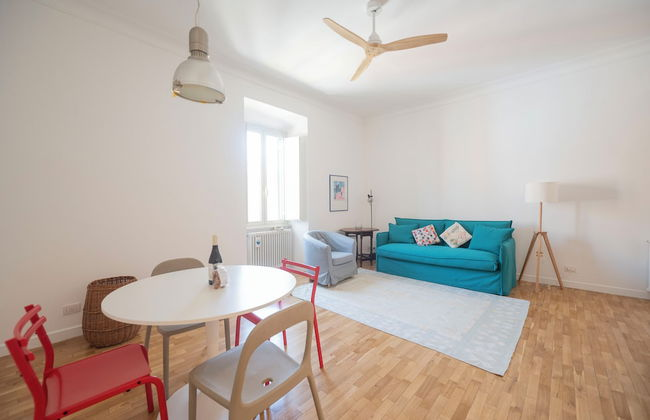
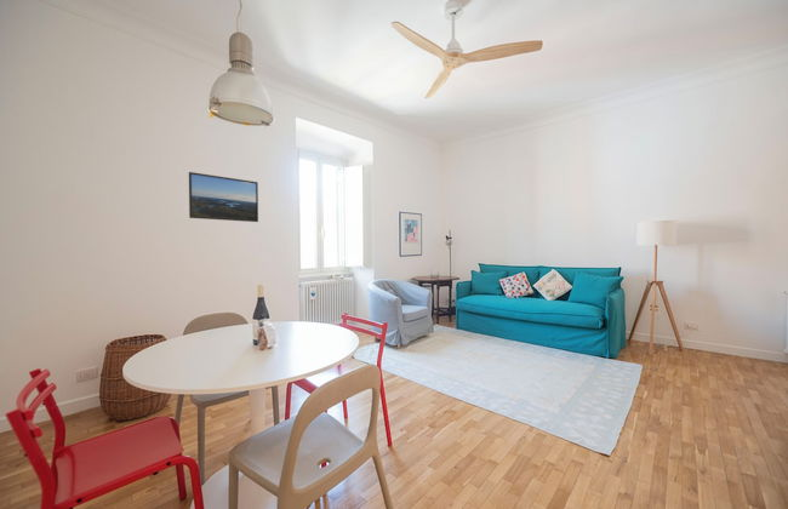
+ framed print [188,171,259,223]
